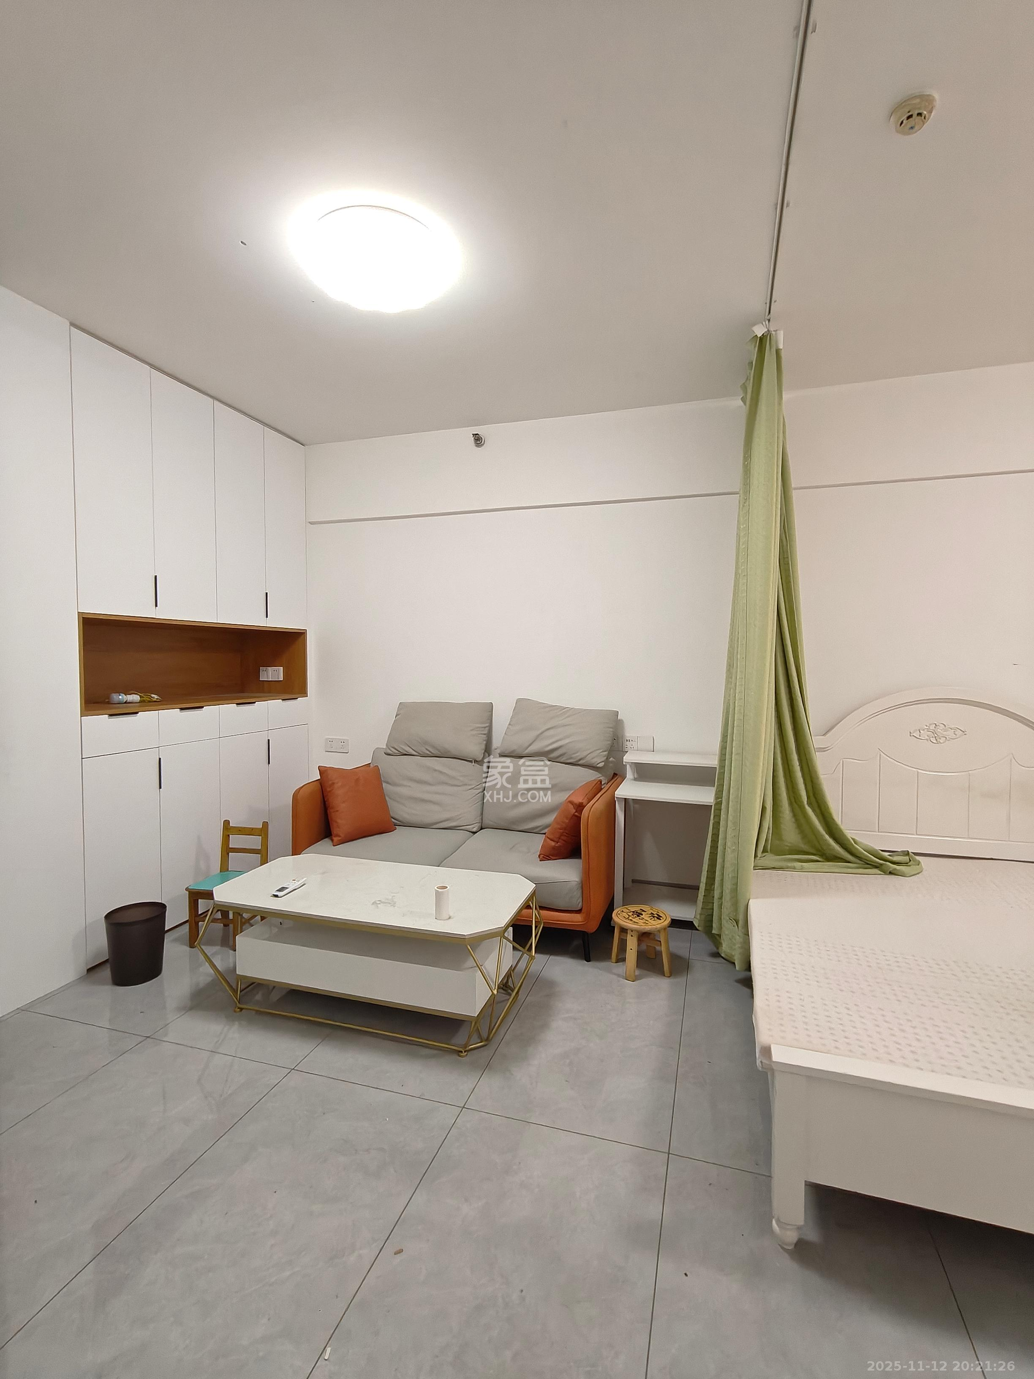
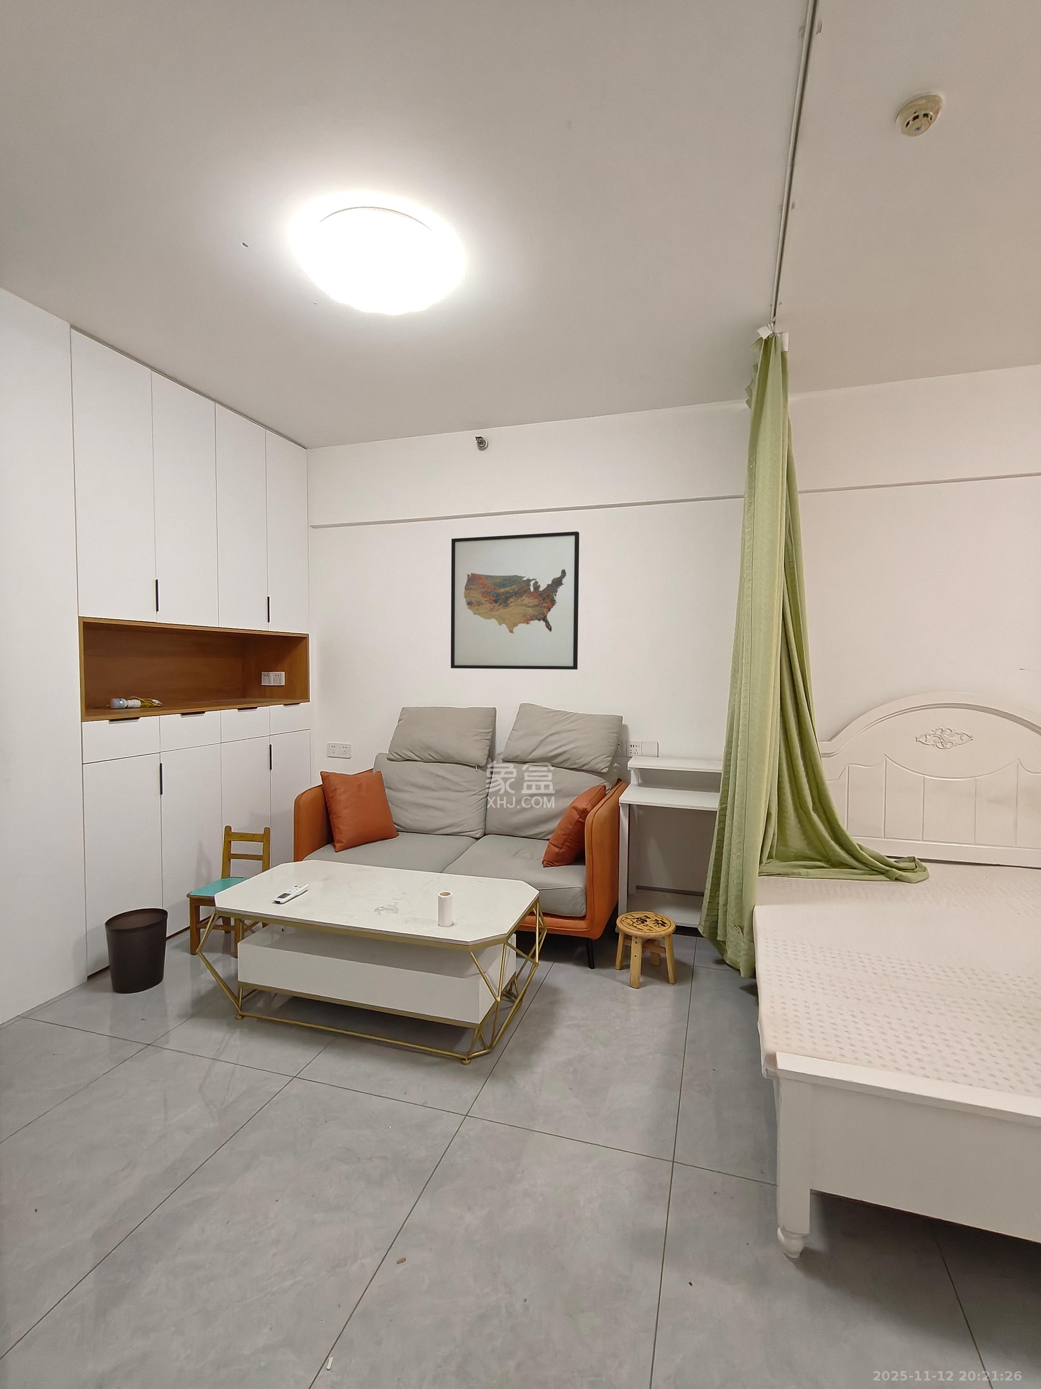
+ wall art [451,532,580,669]
